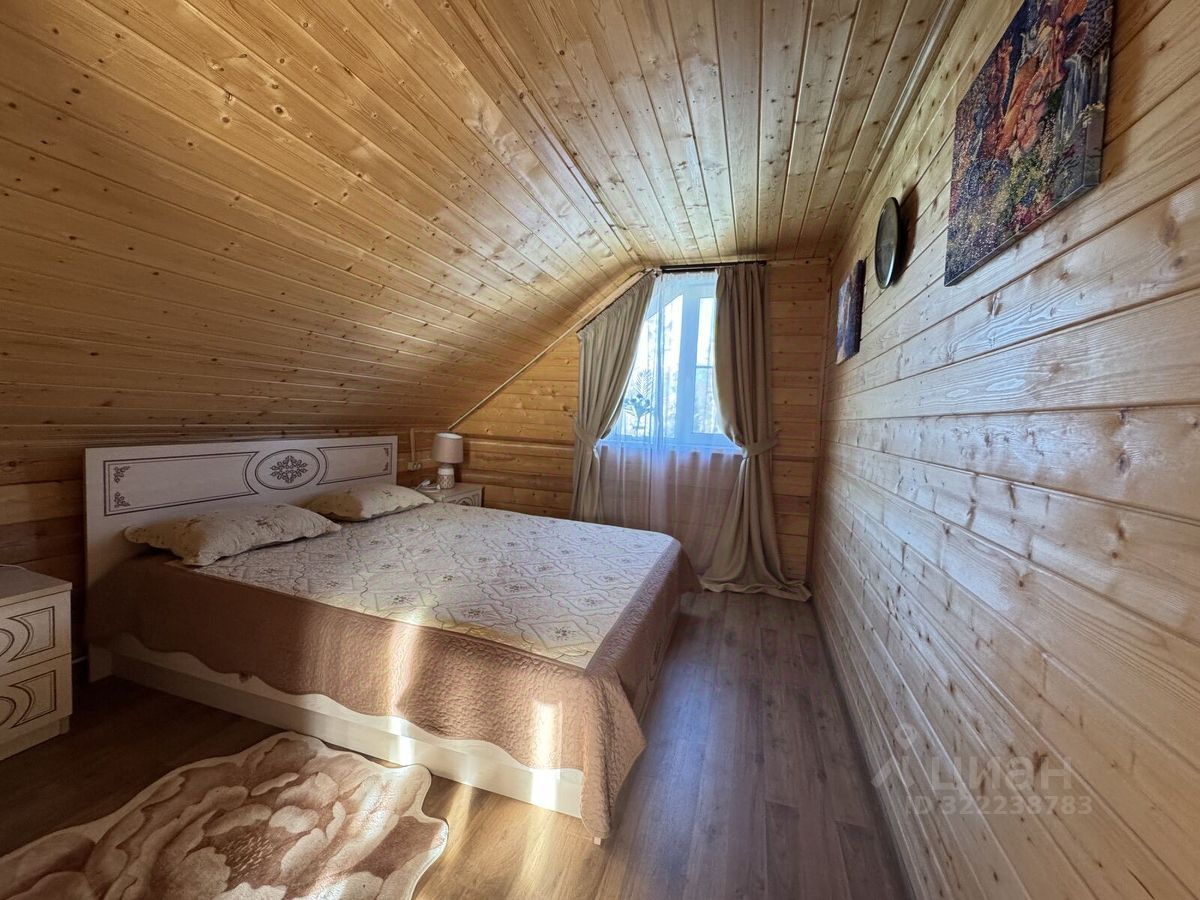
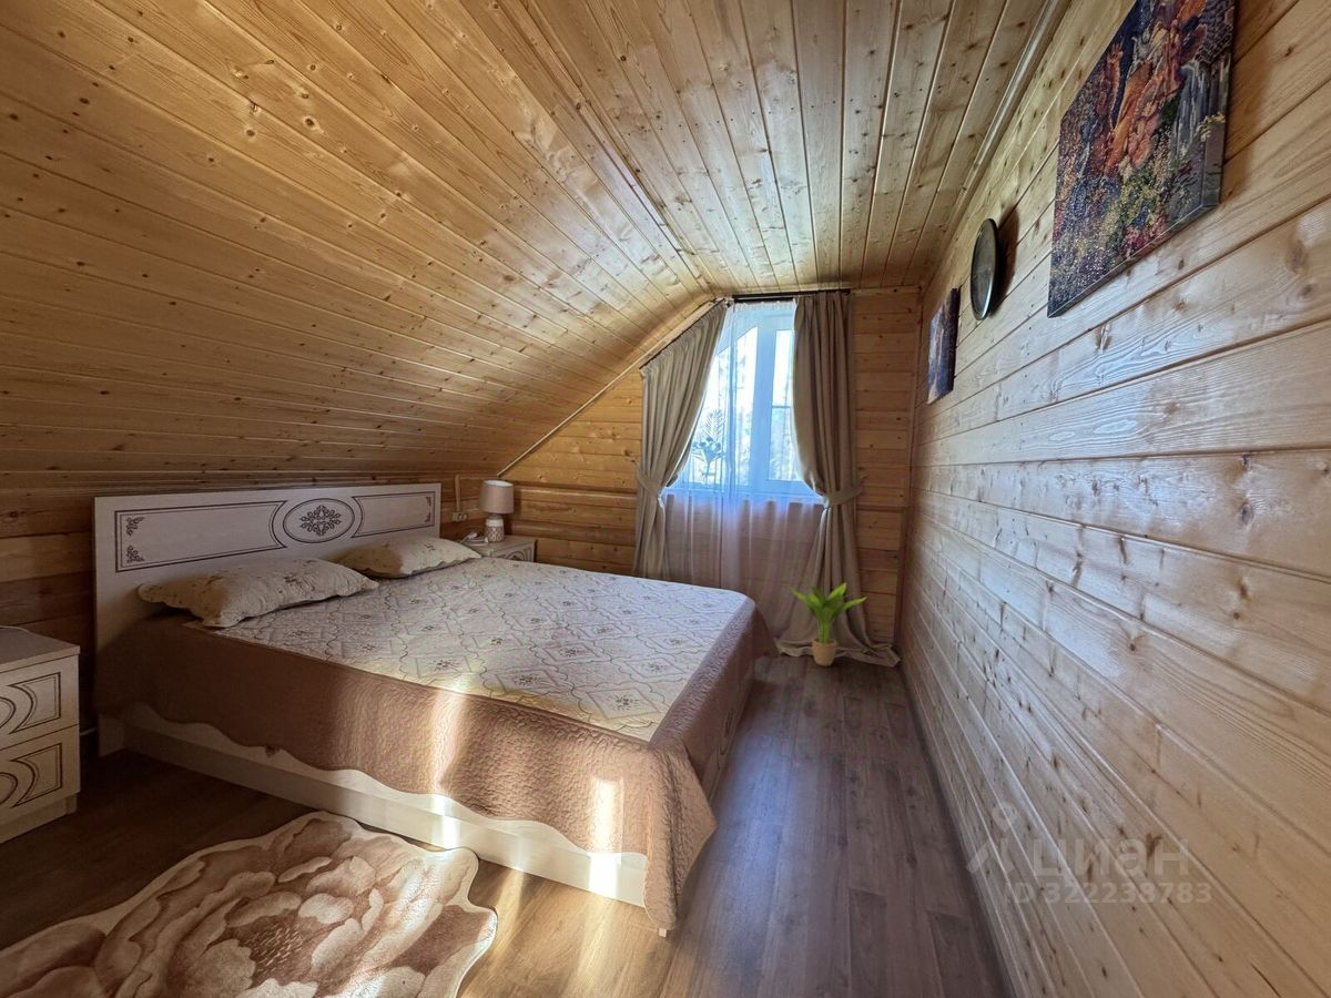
+ potted plant [790,573,867,666]
